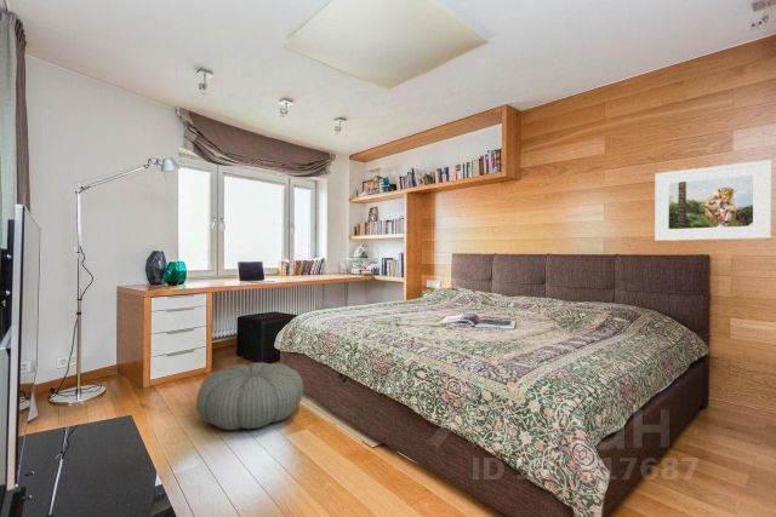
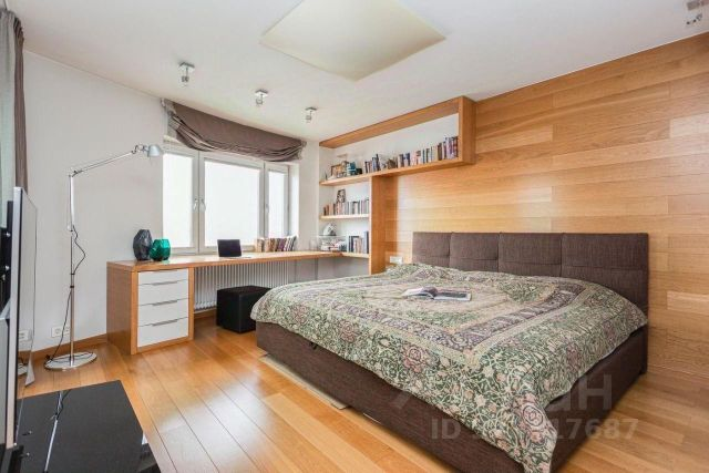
- pouf [195,361,304,431]
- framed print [654,159,772,242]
